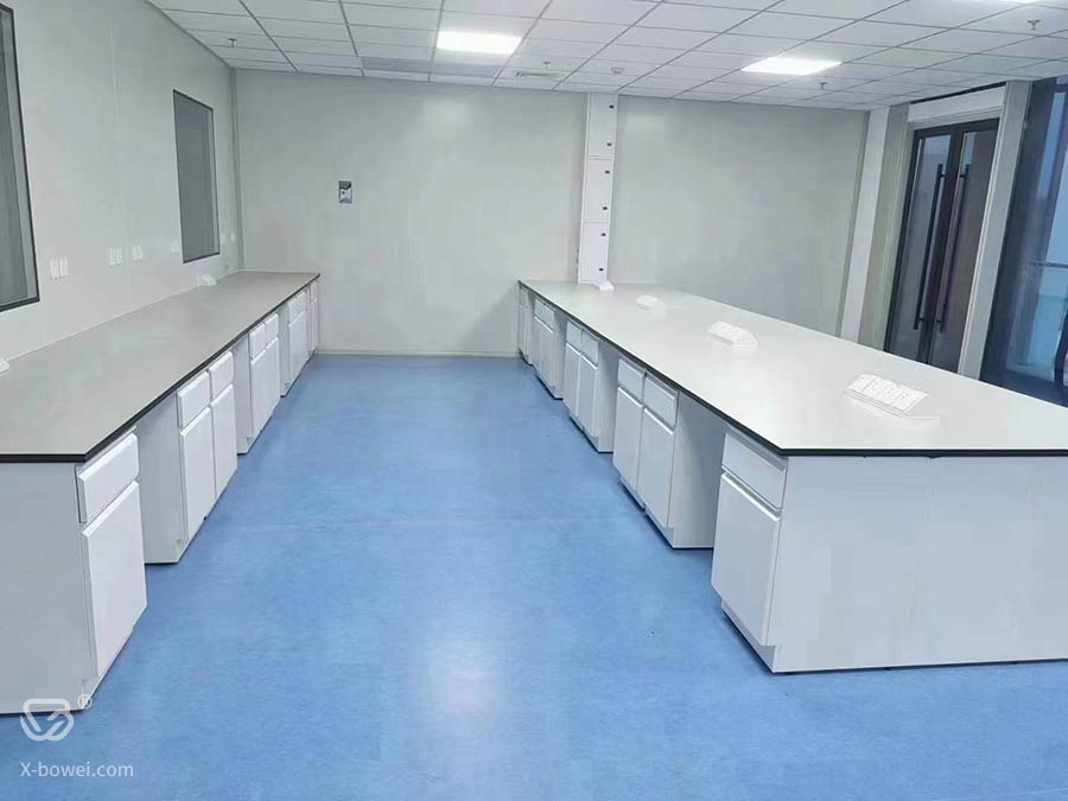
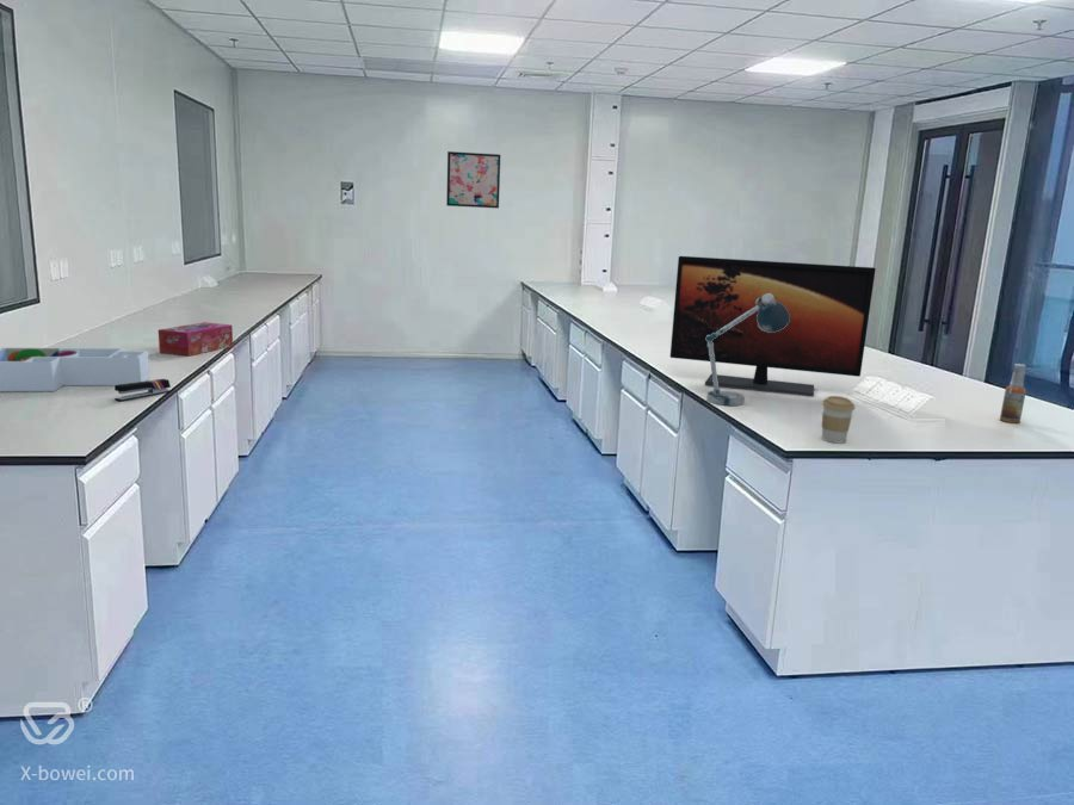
+ coffee cup [821,395,856,444]
+ spray bottle [999,363,1027,425]
+ desk organizer [0,347,150,392]
+ desk lamp [705,293,790,407]
+ tissue box [158,321,234,357]
+ monitor [669,255,877,397]
+ wall art [445,150,501,210]
+ stapler [113,378,172,403]
